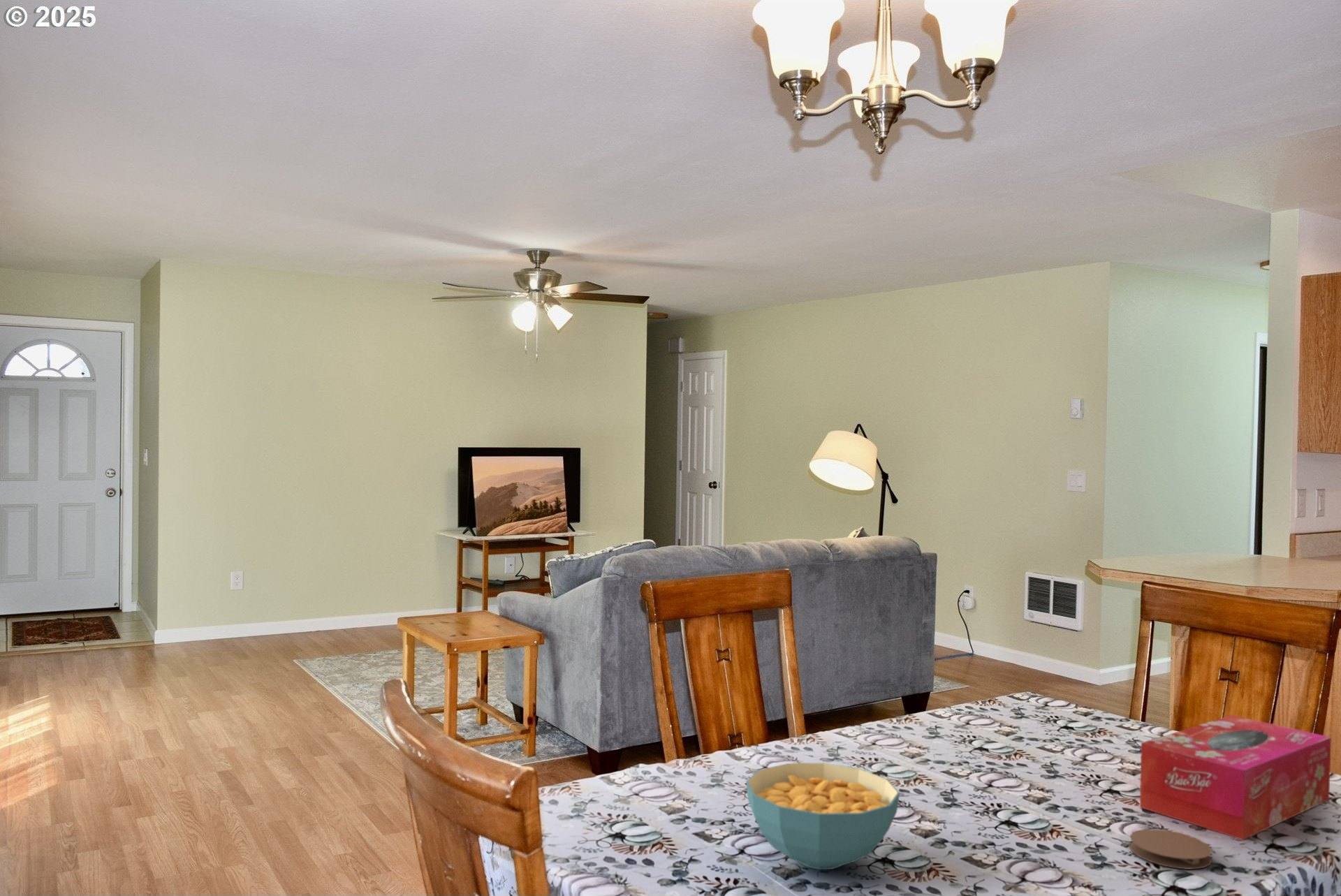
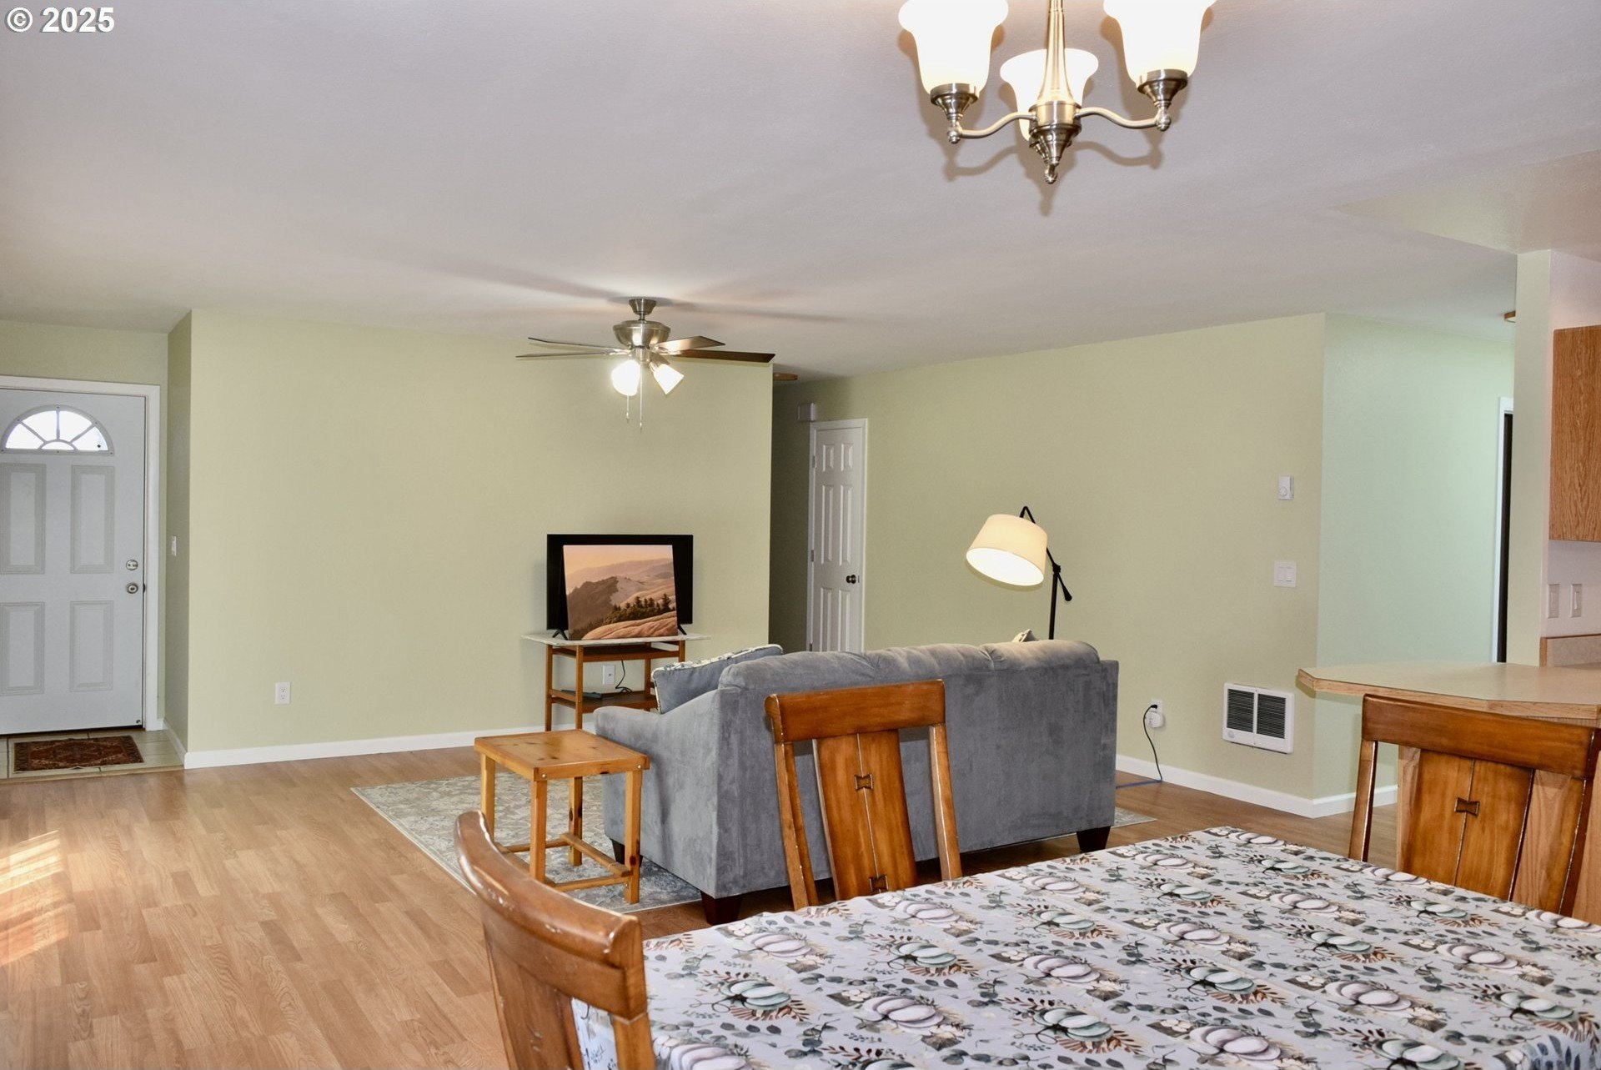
- cereal bowl [745,763,900,870]
- coaster [1129,829,1212,870]
- tissue box [1139,714,1332,841]
